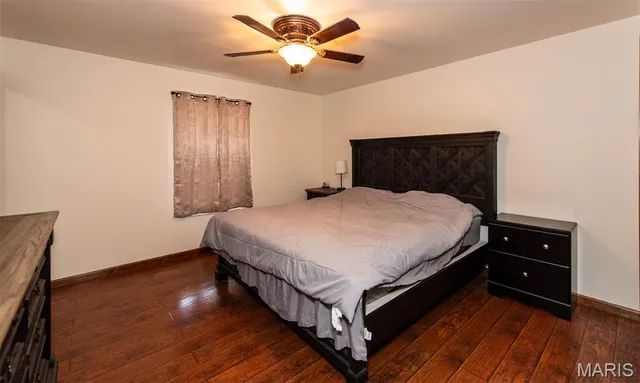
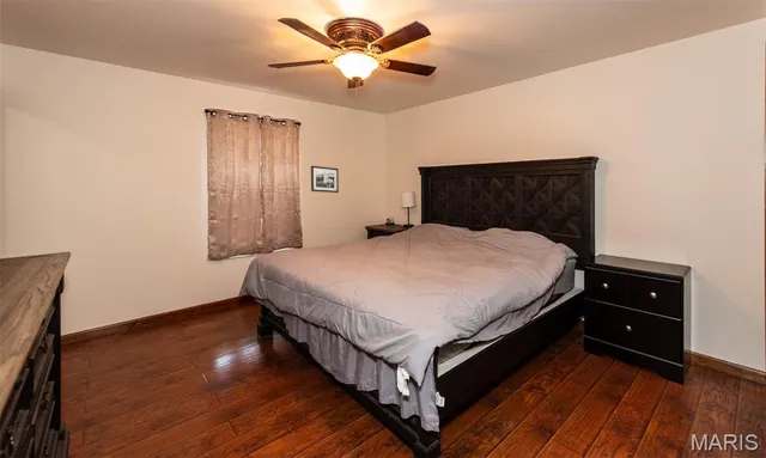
+ picture frame [310,165,340,194]
